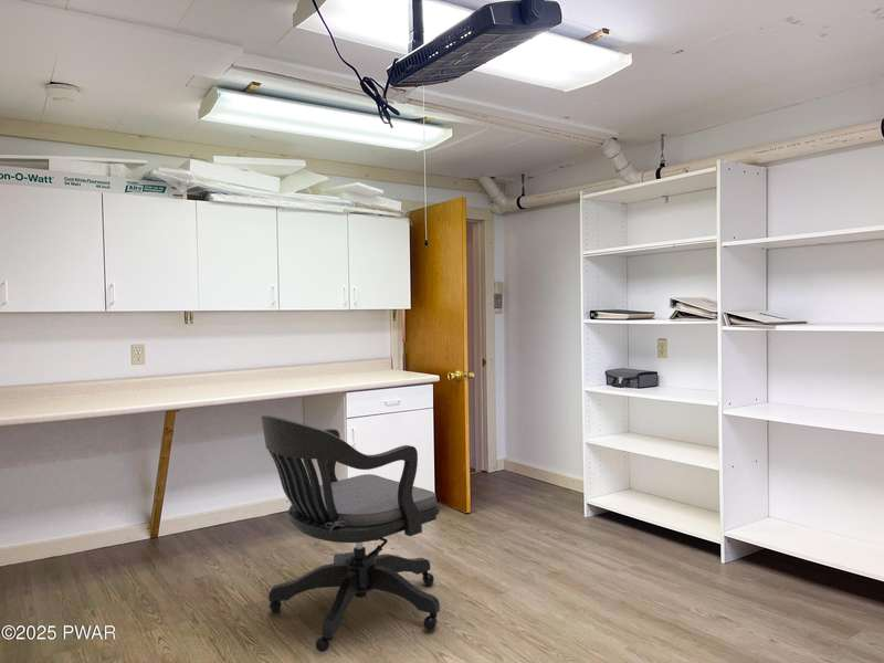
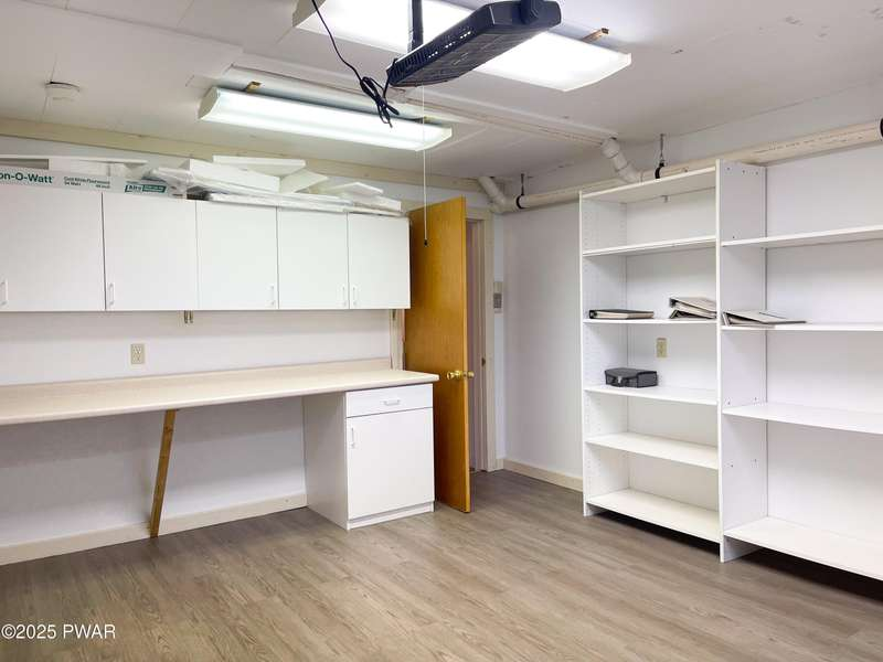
- chair [260,414,441,653]
